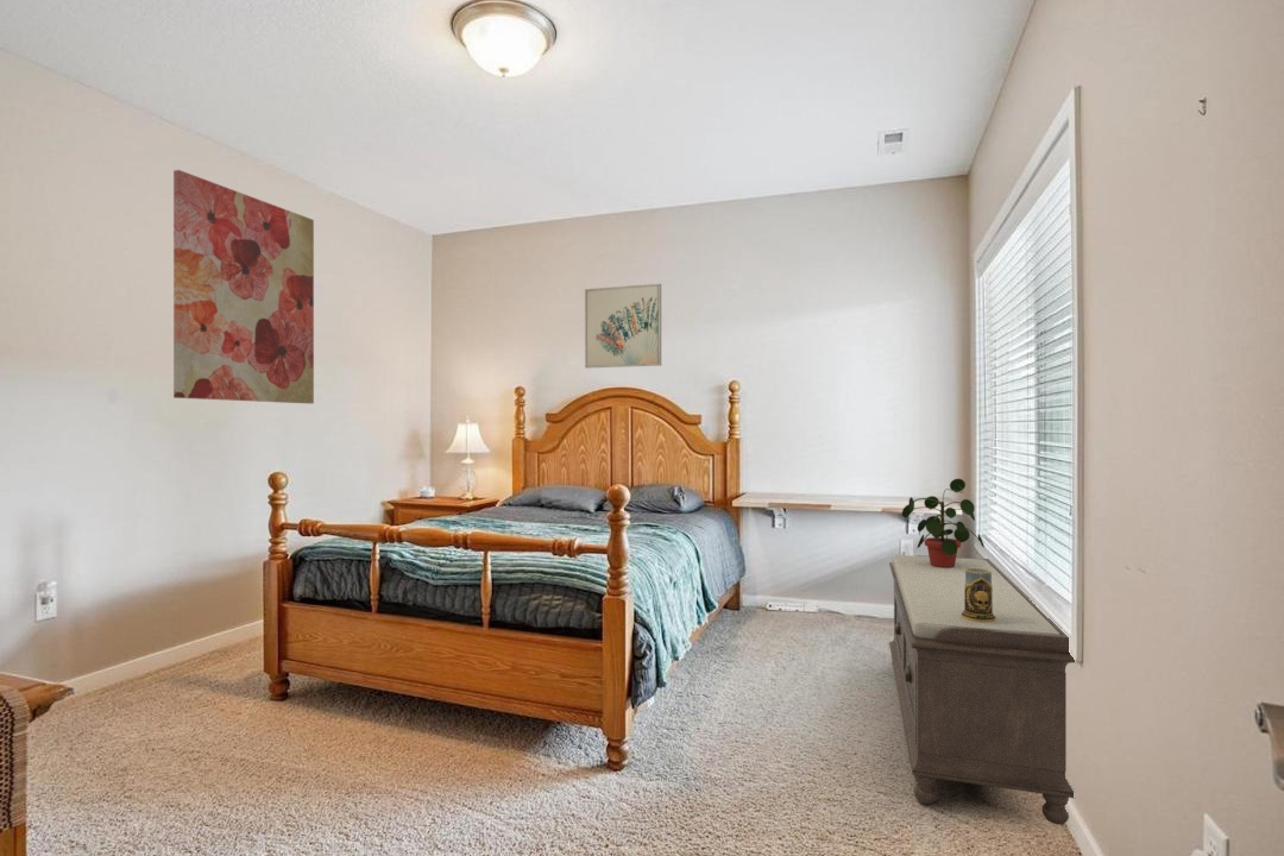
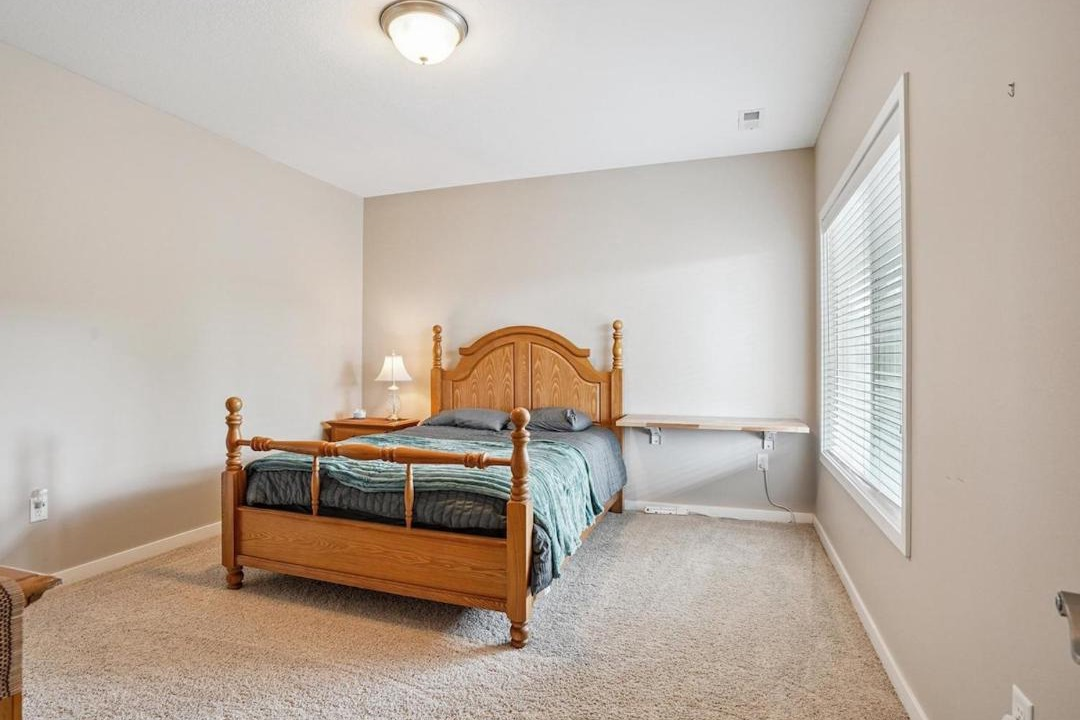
- bench [888,554,1076,826]
- potted plant [901,478,986,568]
- wall art [172,169,315,405]
- mug [962,568,996,622]
- wall art [584,283,662,370]
